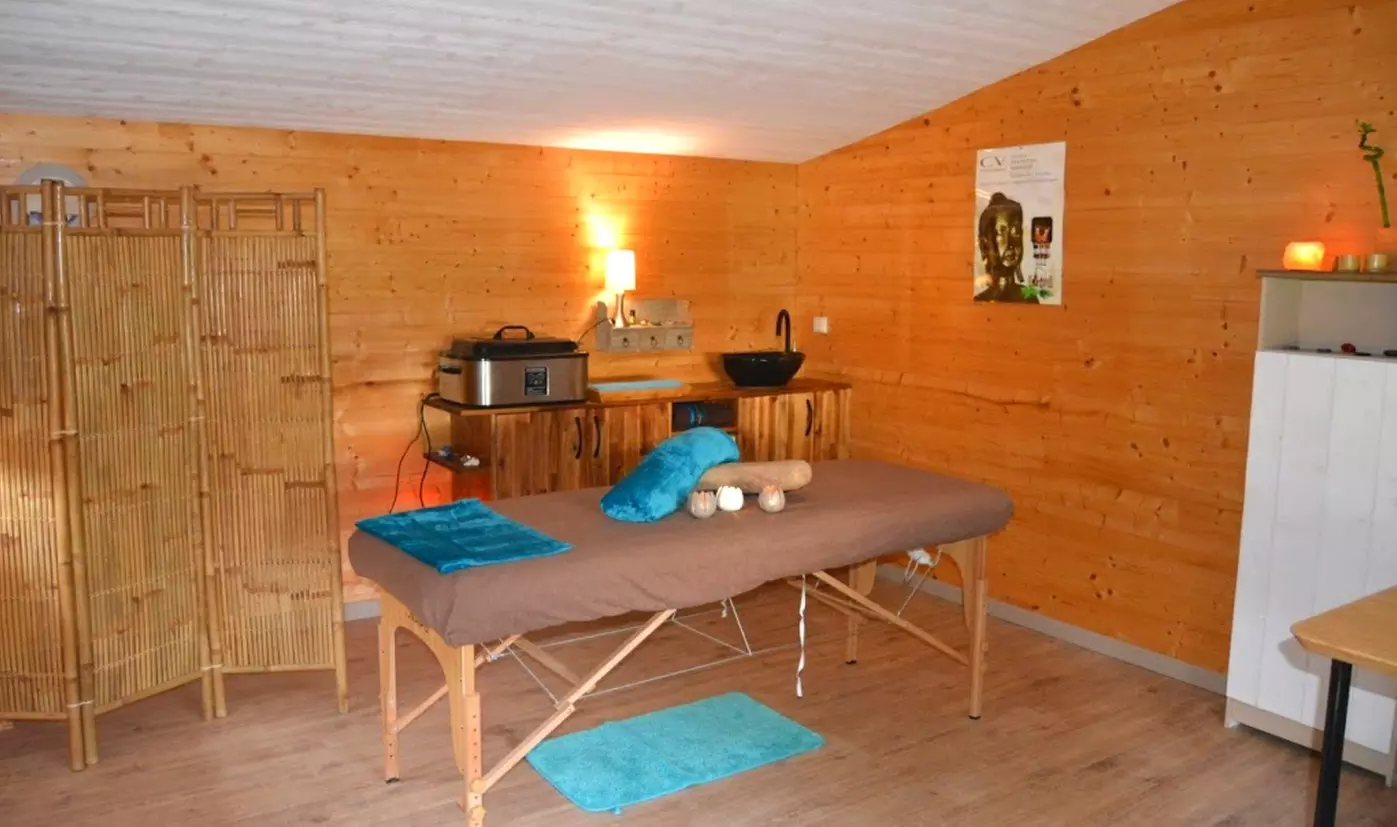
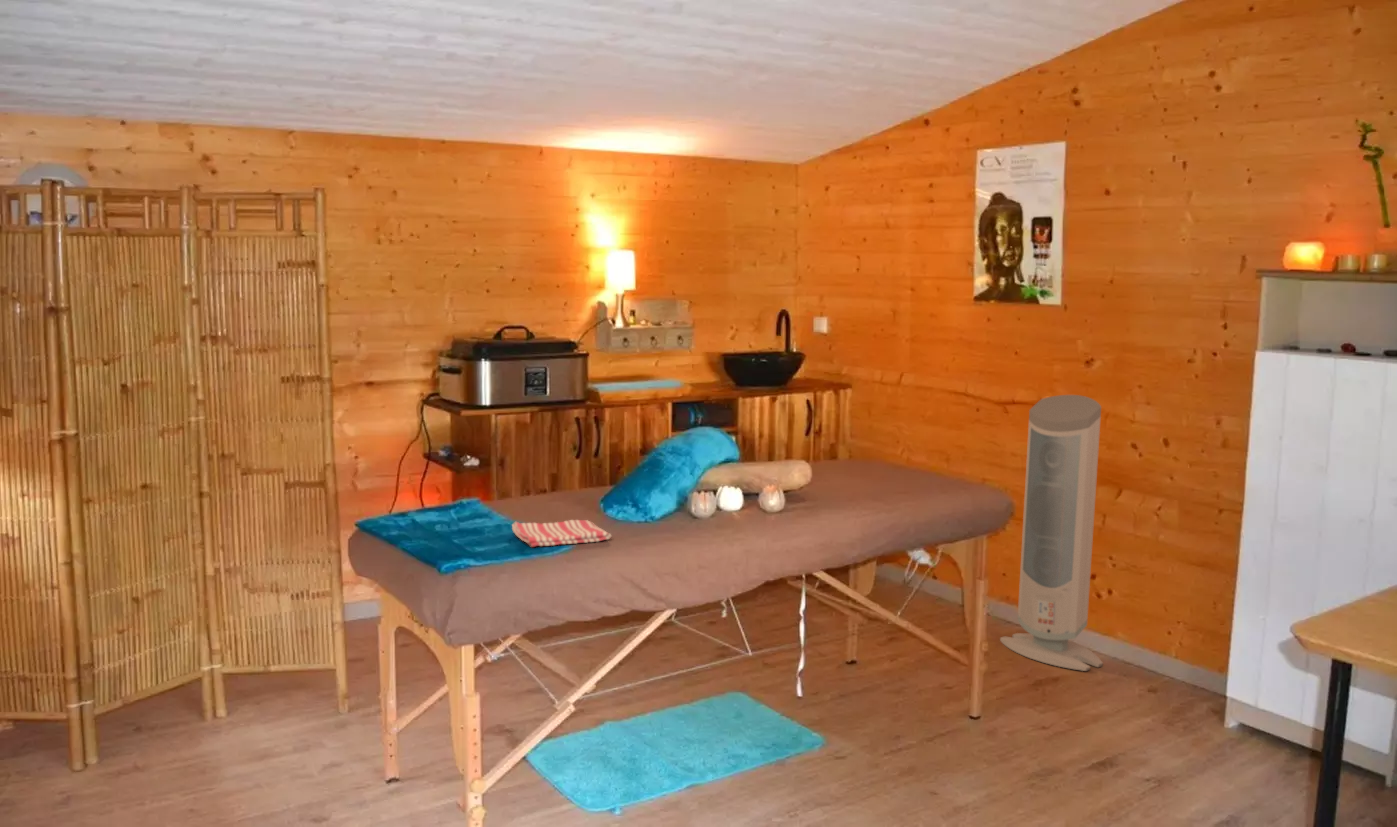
+ air purifier [999,394,1104,672]
+ dish towel [511,519,612,548]
